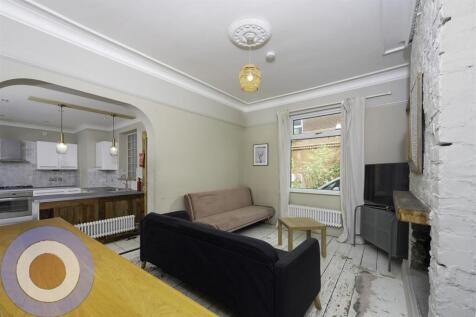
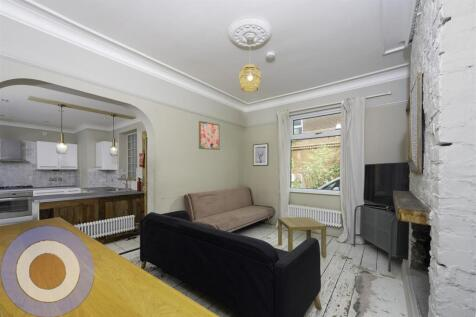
+ wall art [198,120,221,151]
